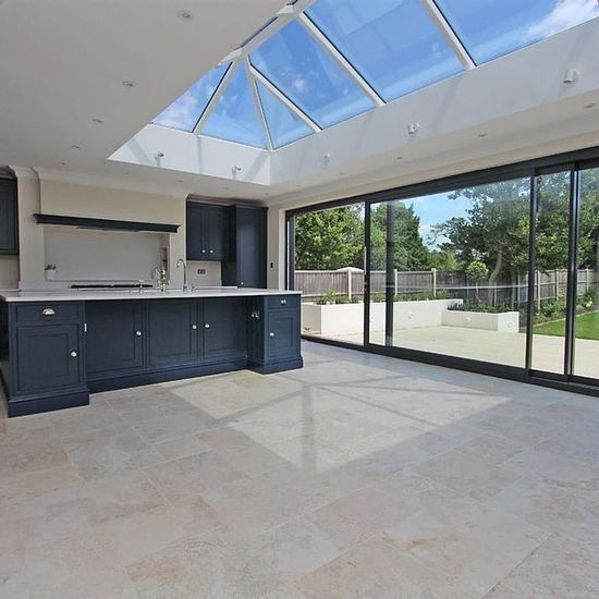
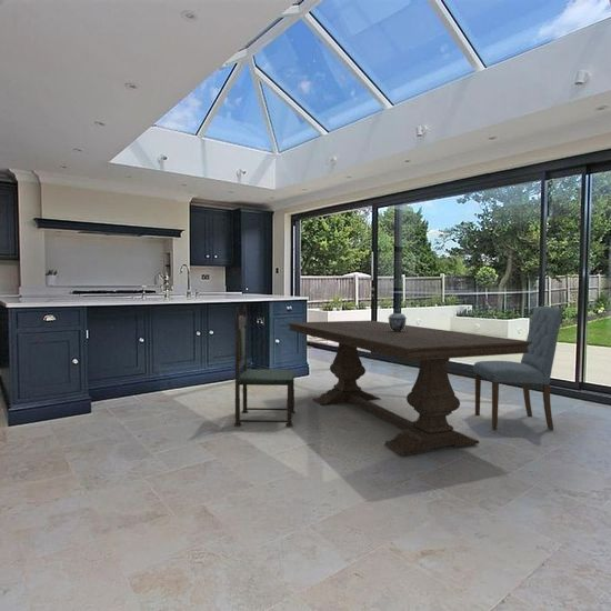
+ dining chair [233,304,297,428]
+ lidded jar [388,307,408,331]
+ dining table [287,320,532,457]
+ dining chair [472,306,564,431]
